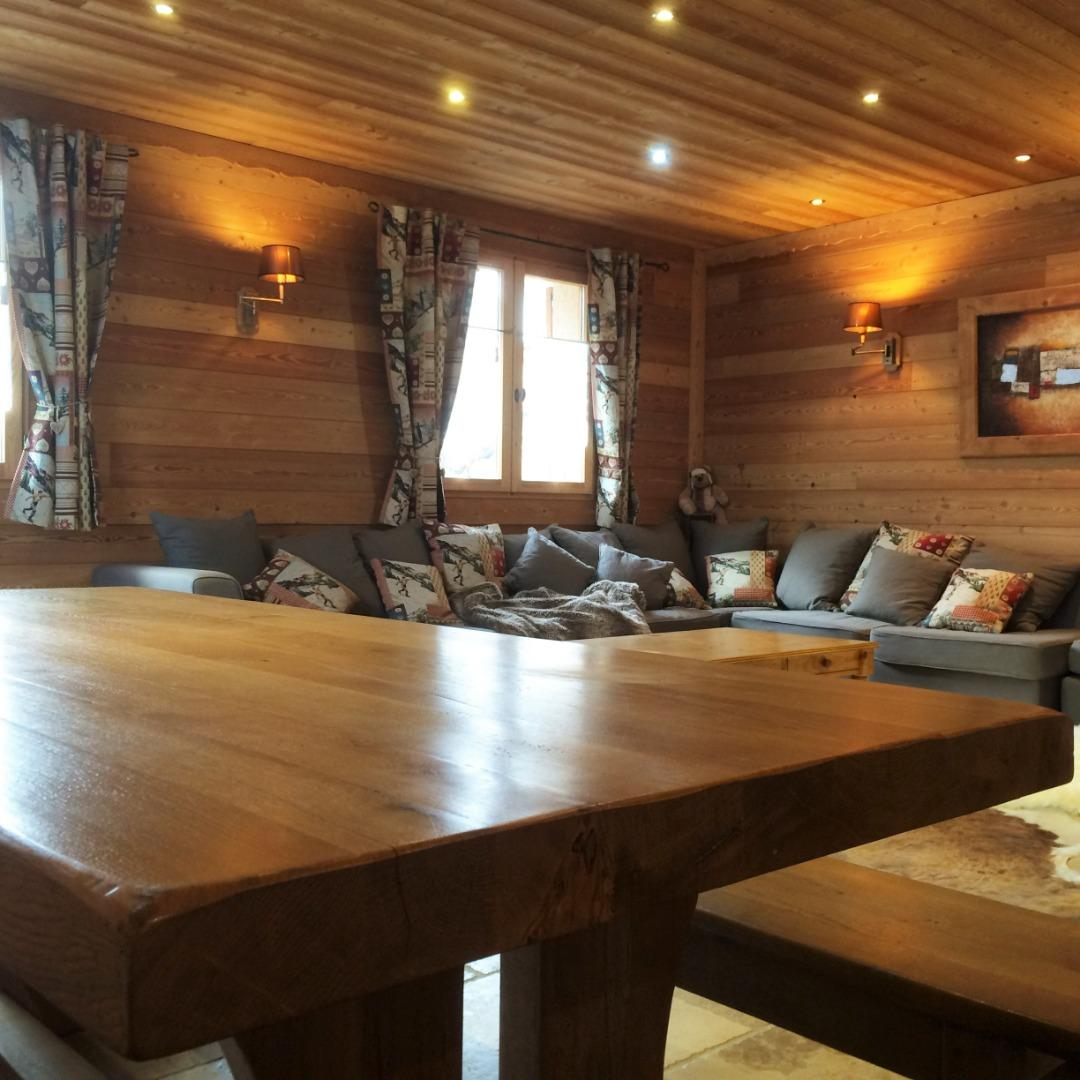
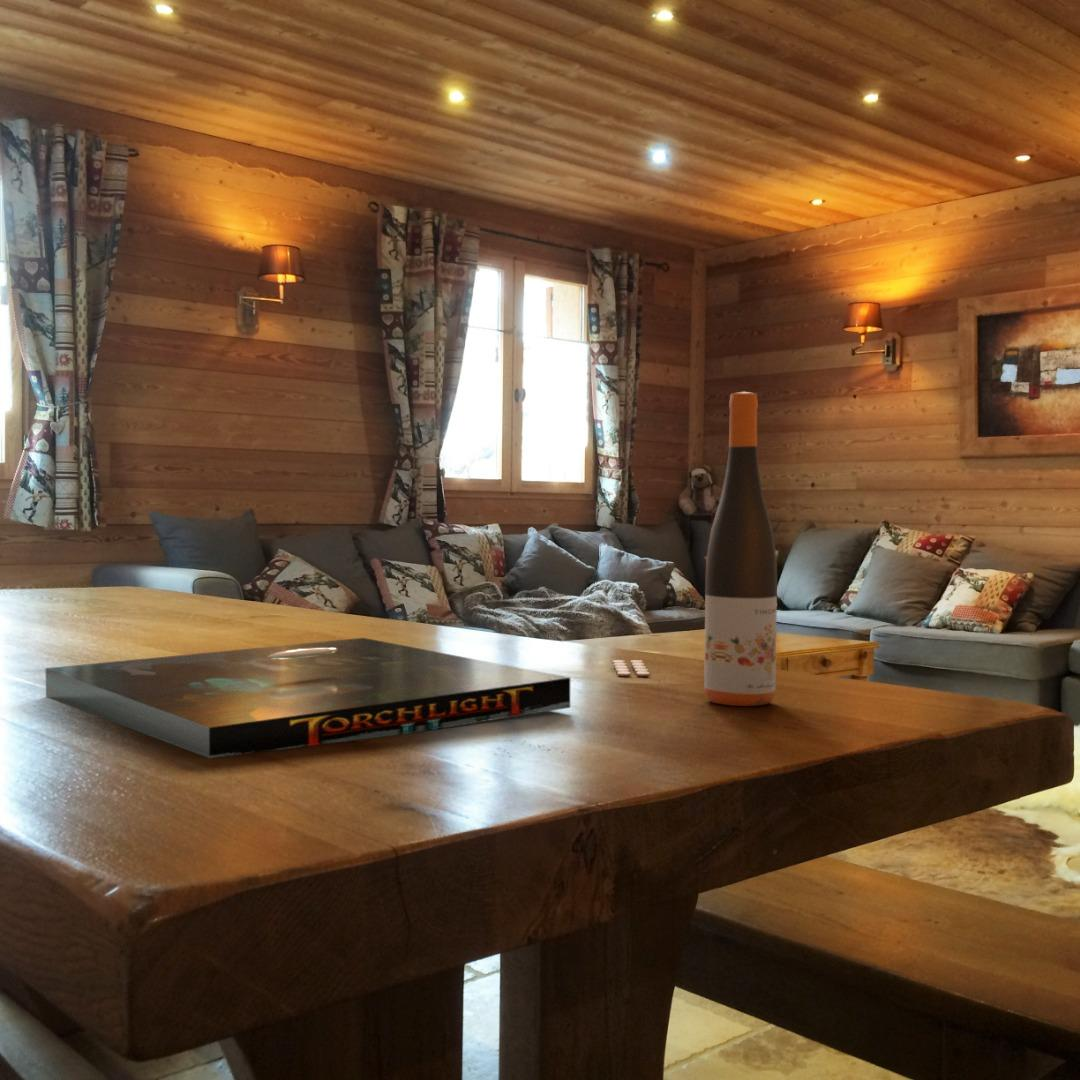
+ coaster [612,659,651,677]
+ board game [45,637,571,759]
+ wine bottle [703,391,778,707]
